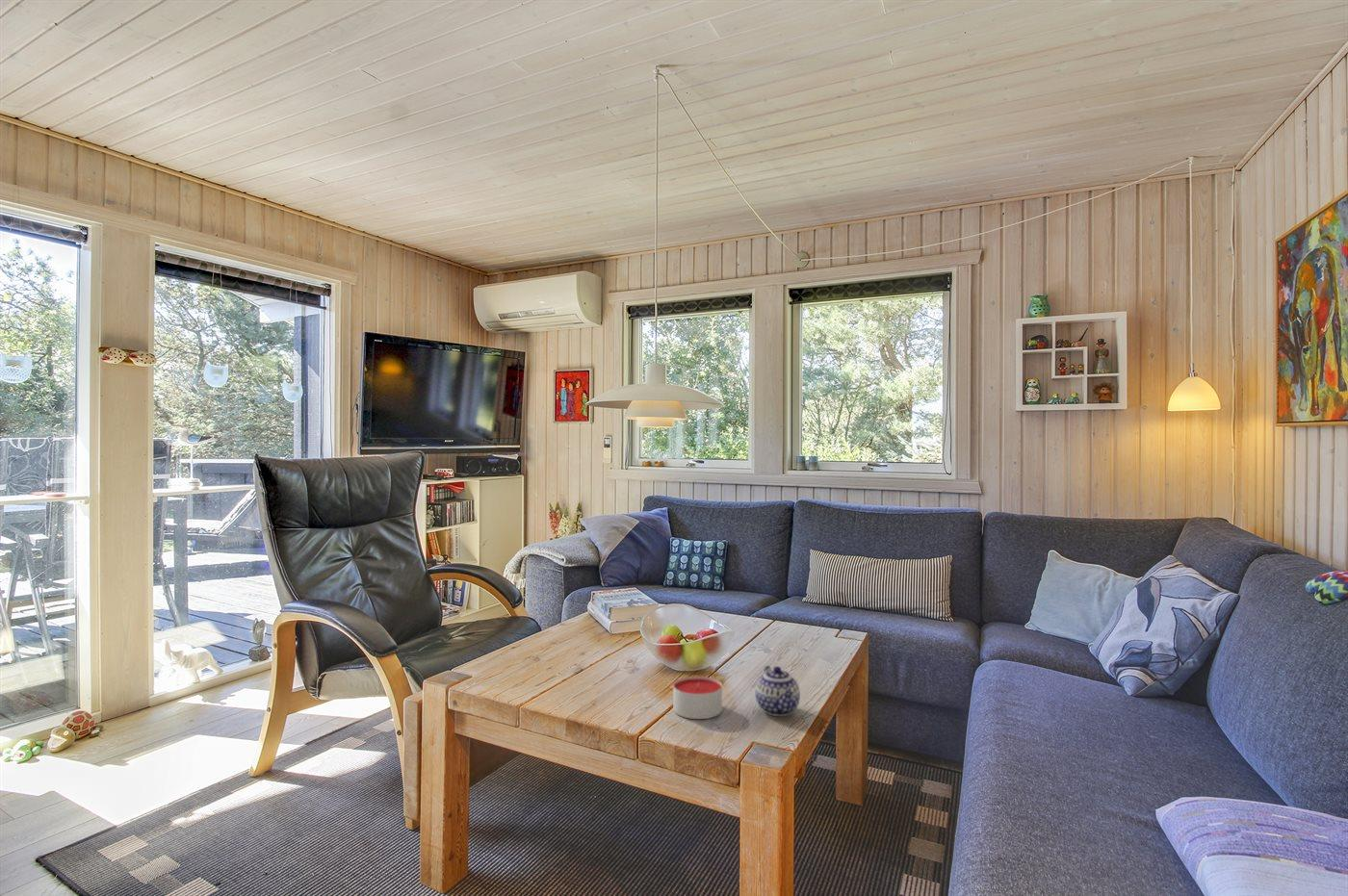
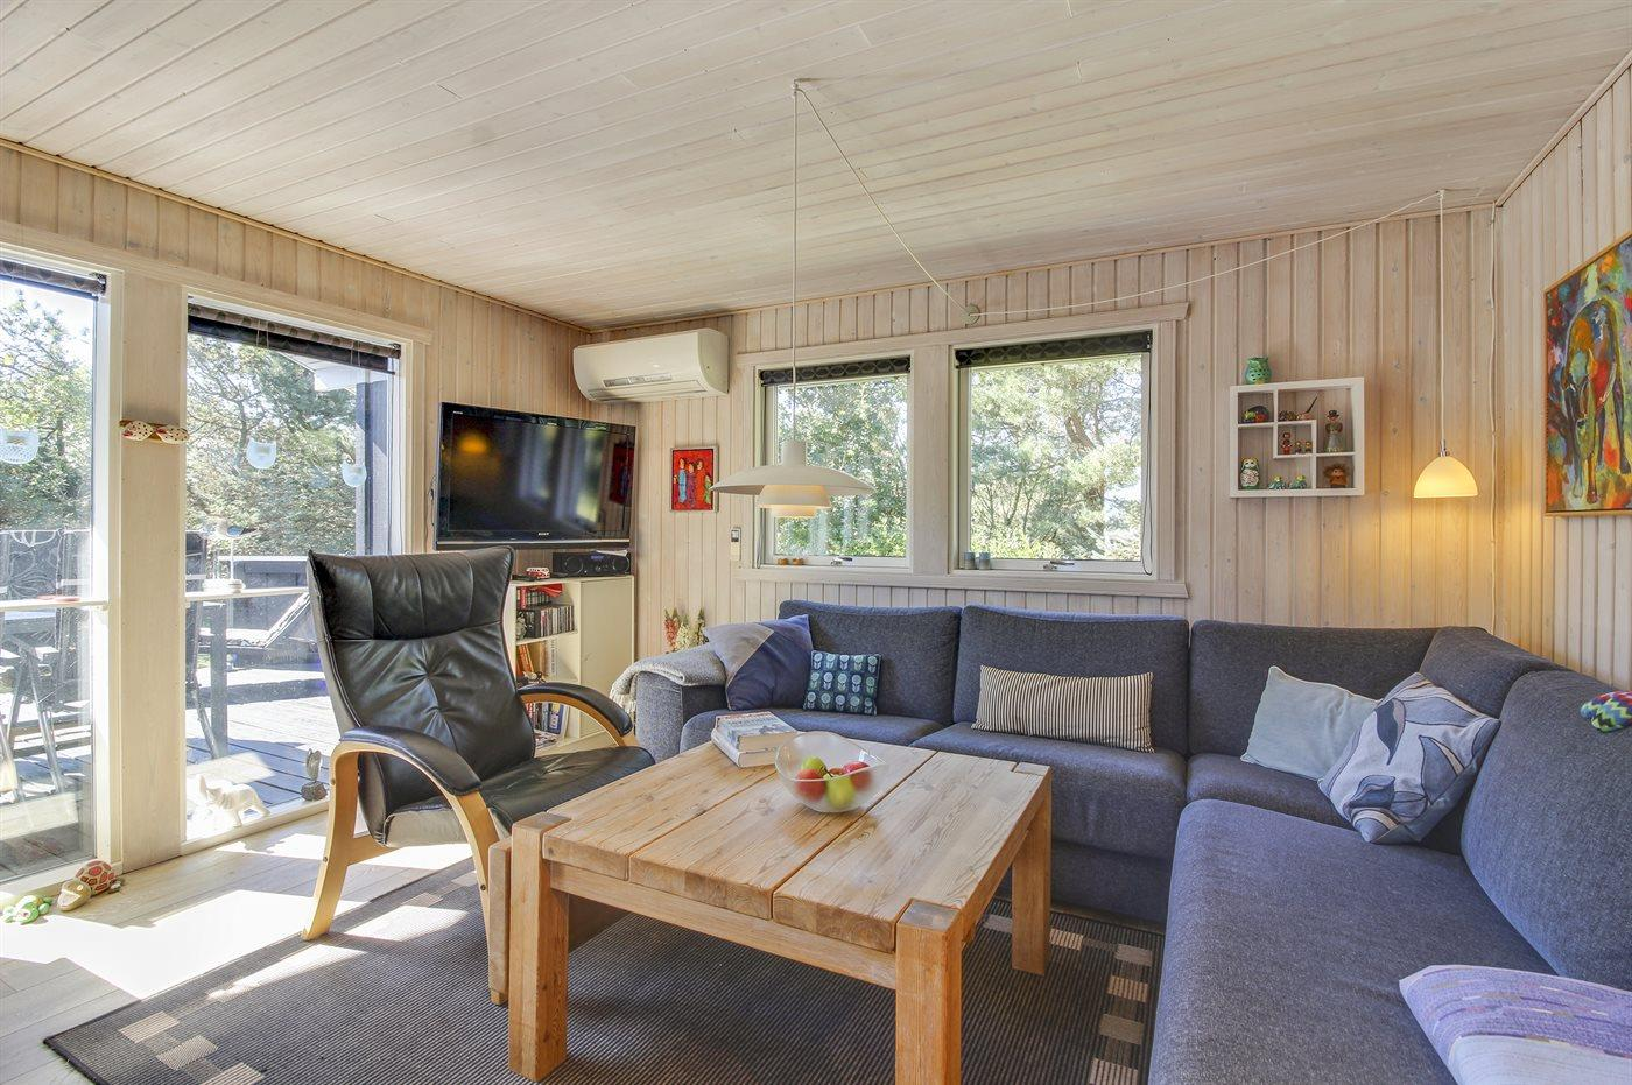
- teapot [754,665,801,717]
- candle [672,676,723,720]
